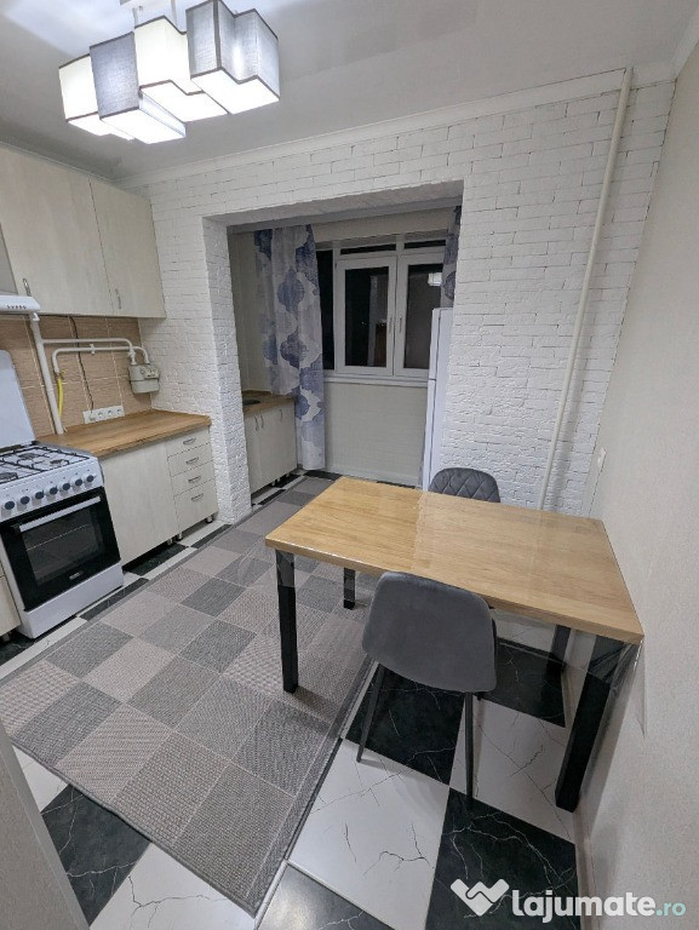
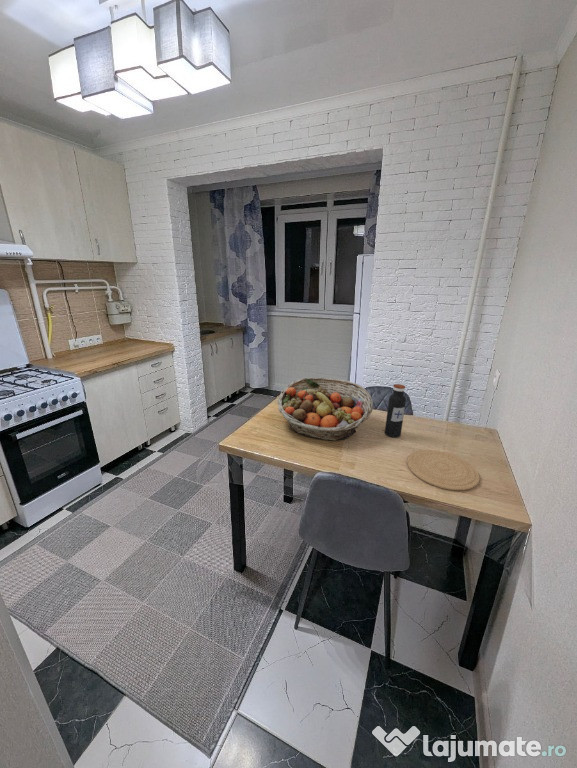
+ plate [406,449,480,491]
+ water bottle [384,383,407,438]
+ fruit basket [276,377,374,442]
